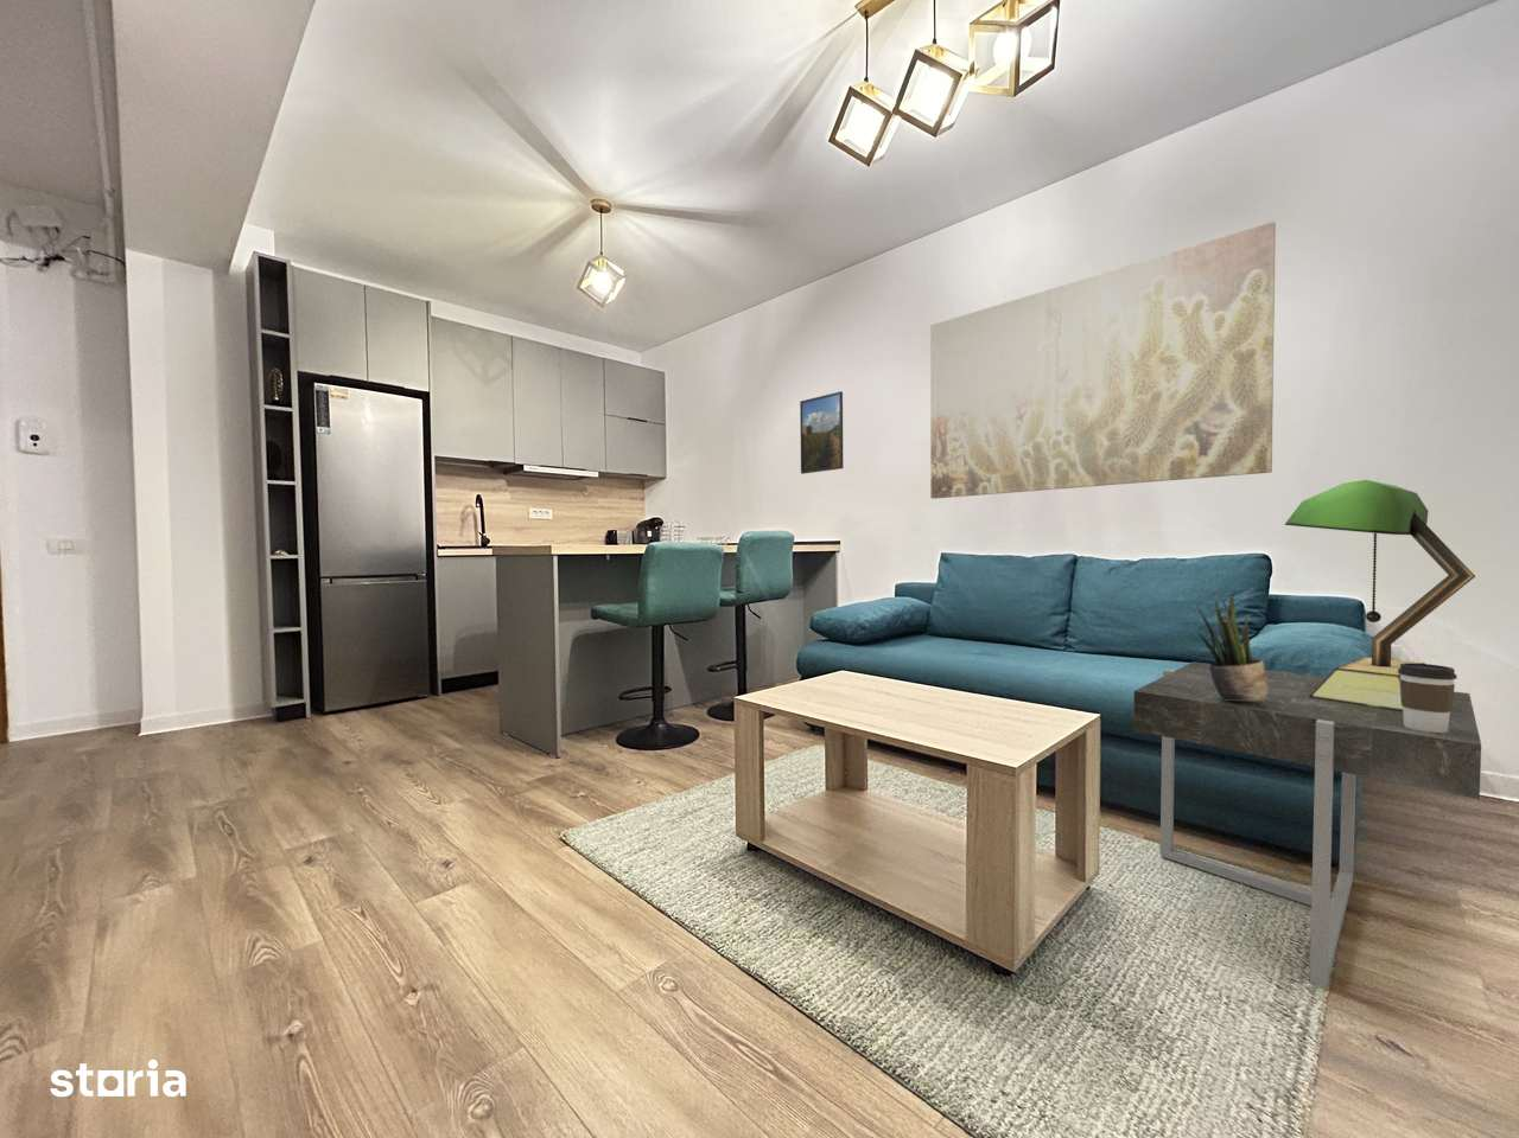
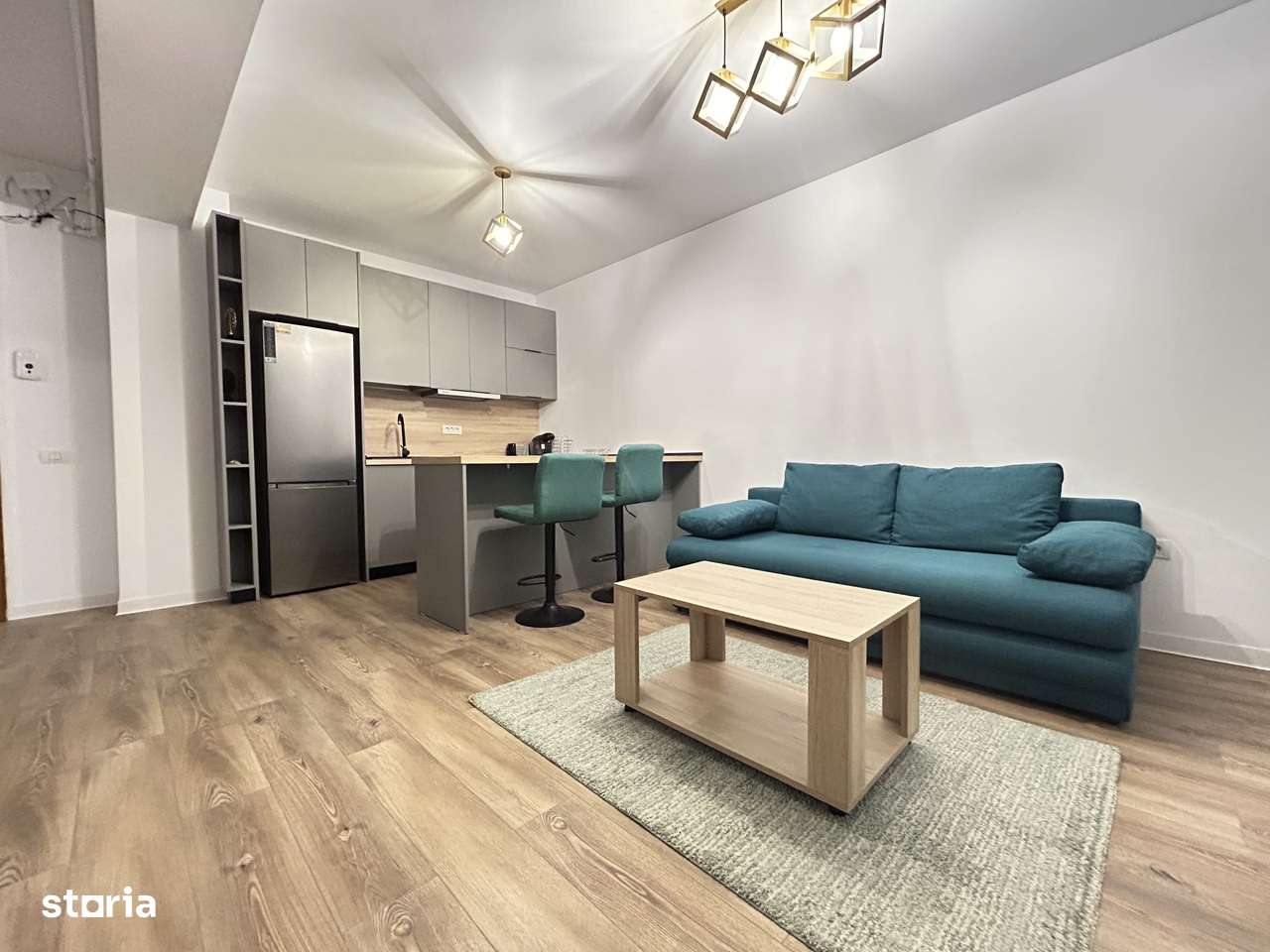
- table lamp [1283,479,1476,711]
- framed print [799,390,844,476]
- coffee cup [1398,662,1458,733]
- side table [1133,660,1482,991]
- potted plant [1195,591,1268,700]
- wall art [929,220,1277,498]
